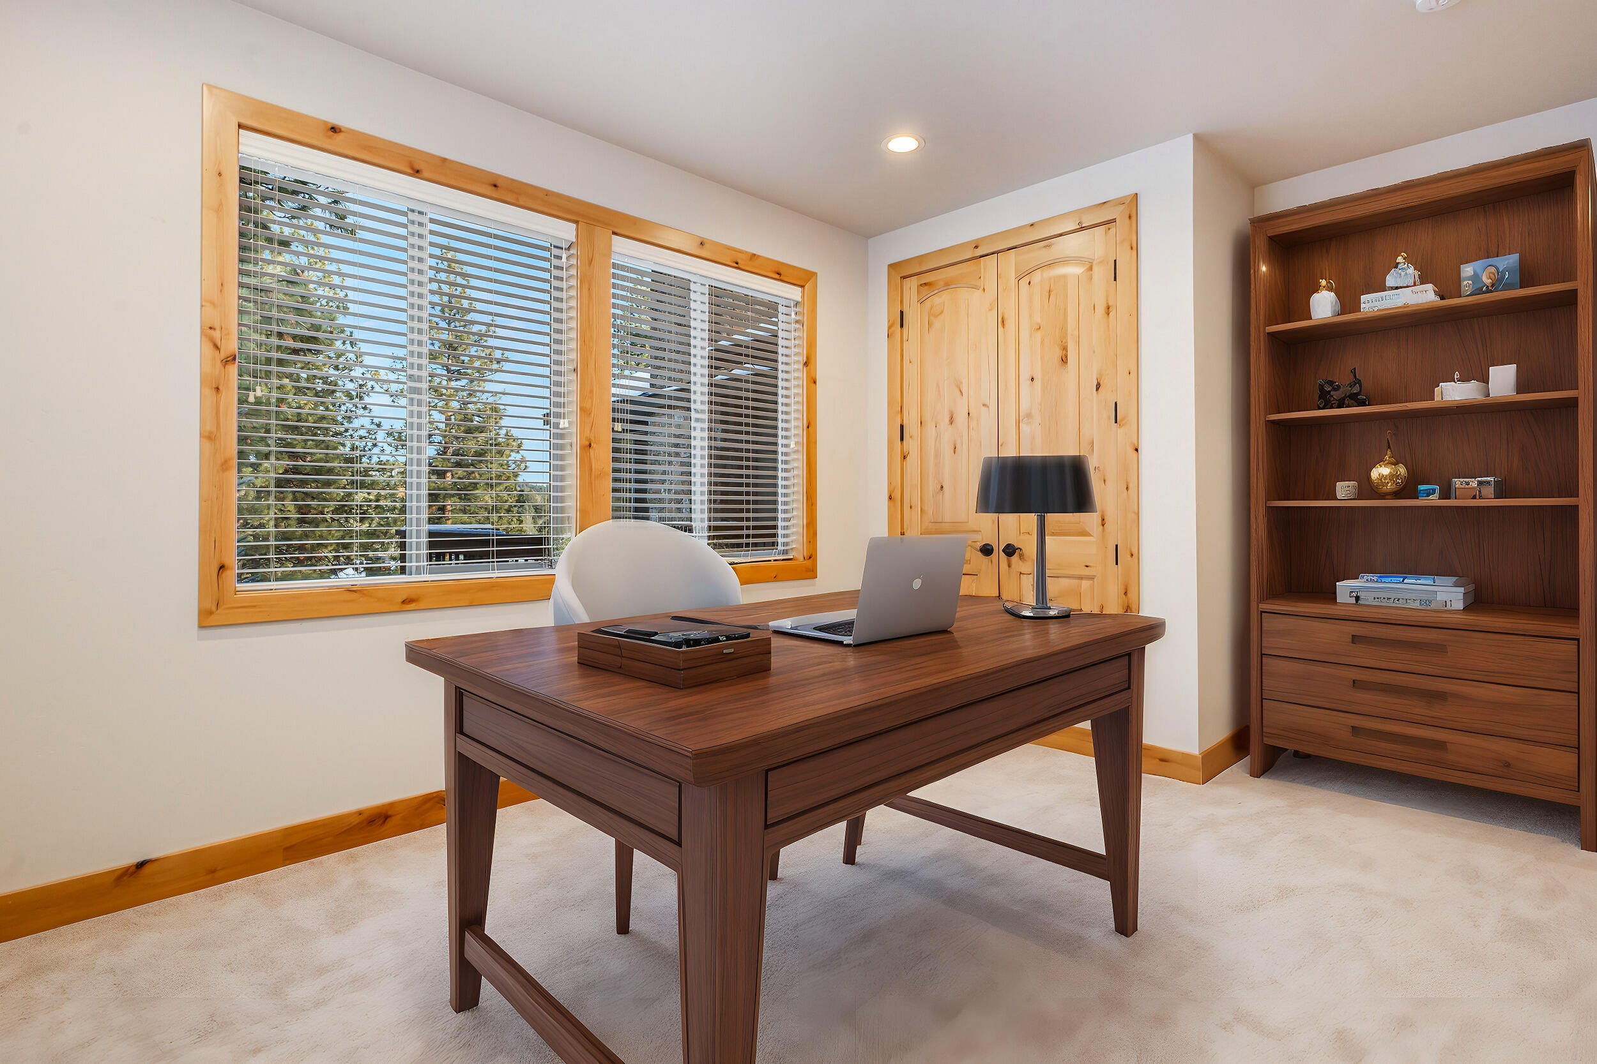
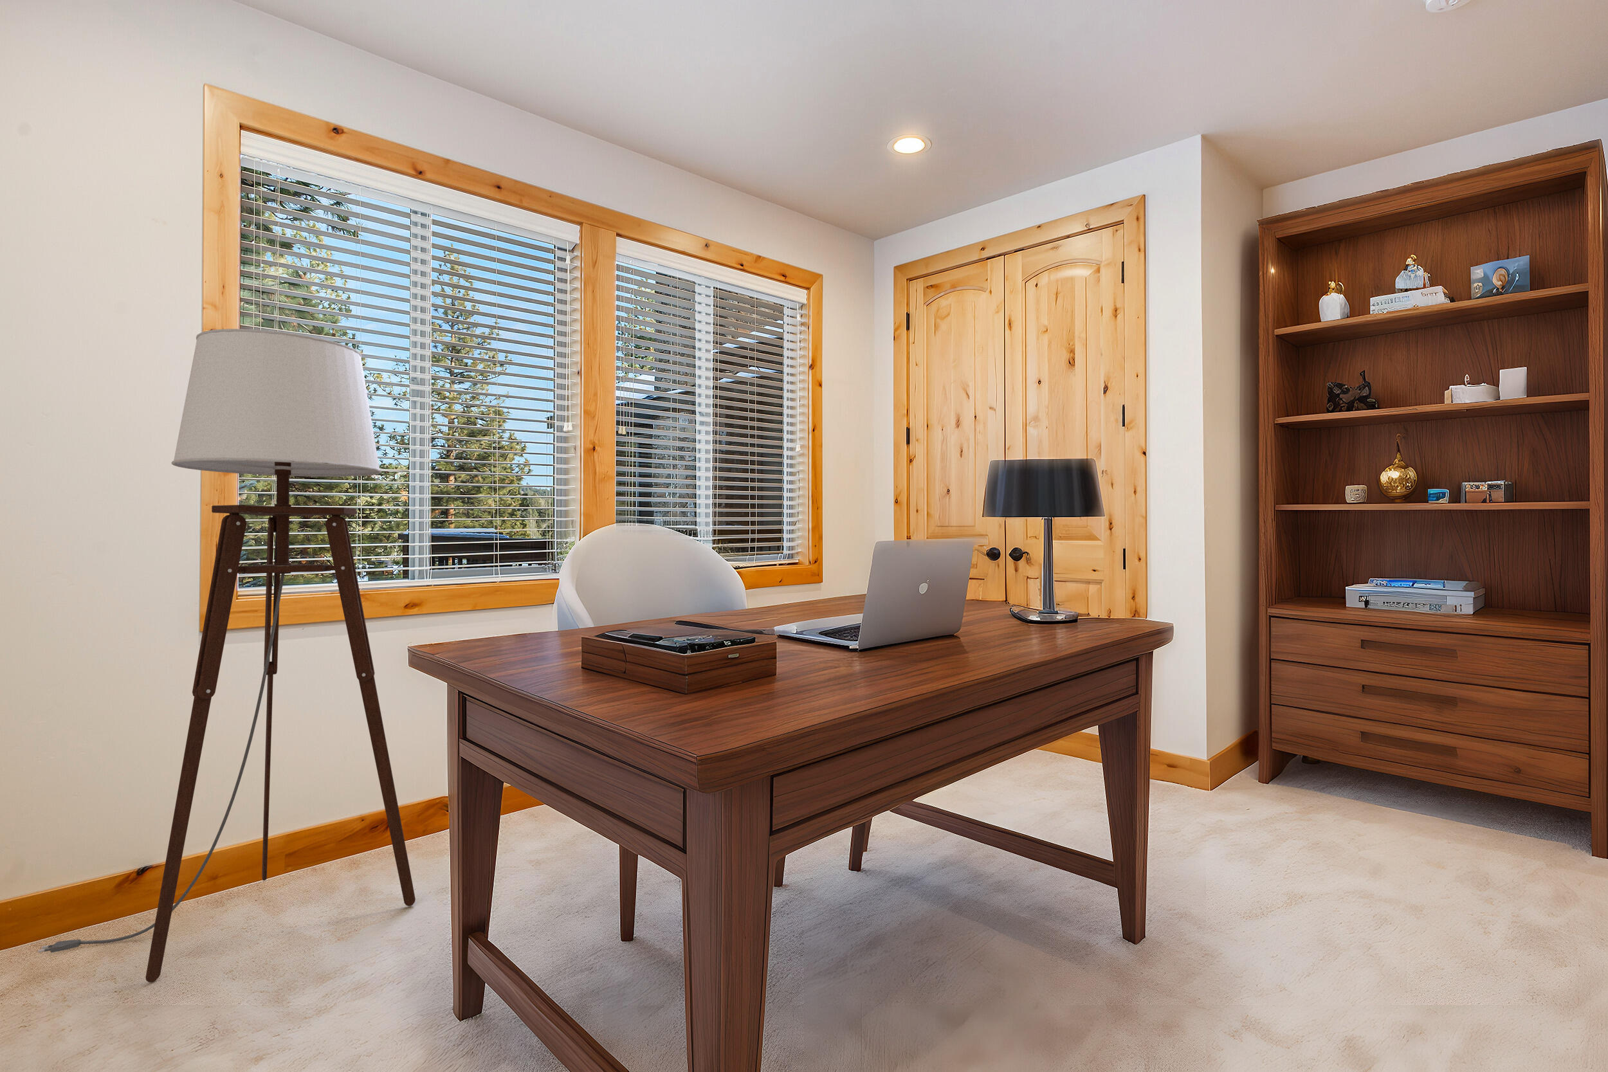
+ floor lamp [37,328,416,983]
